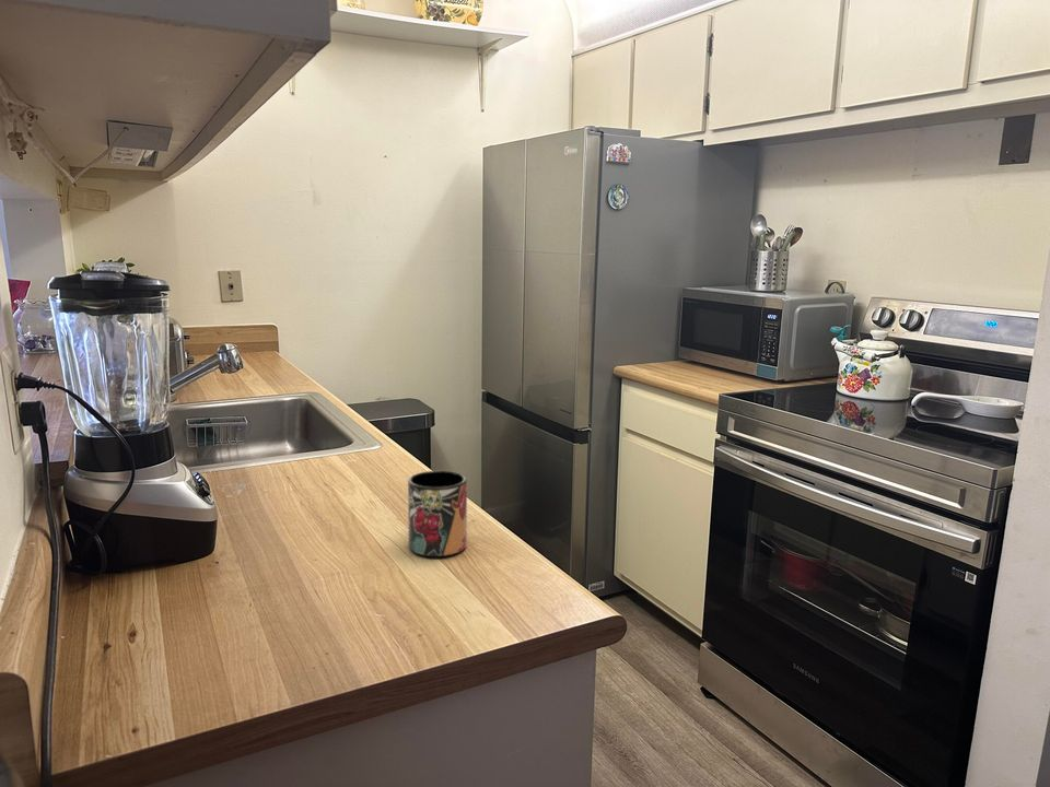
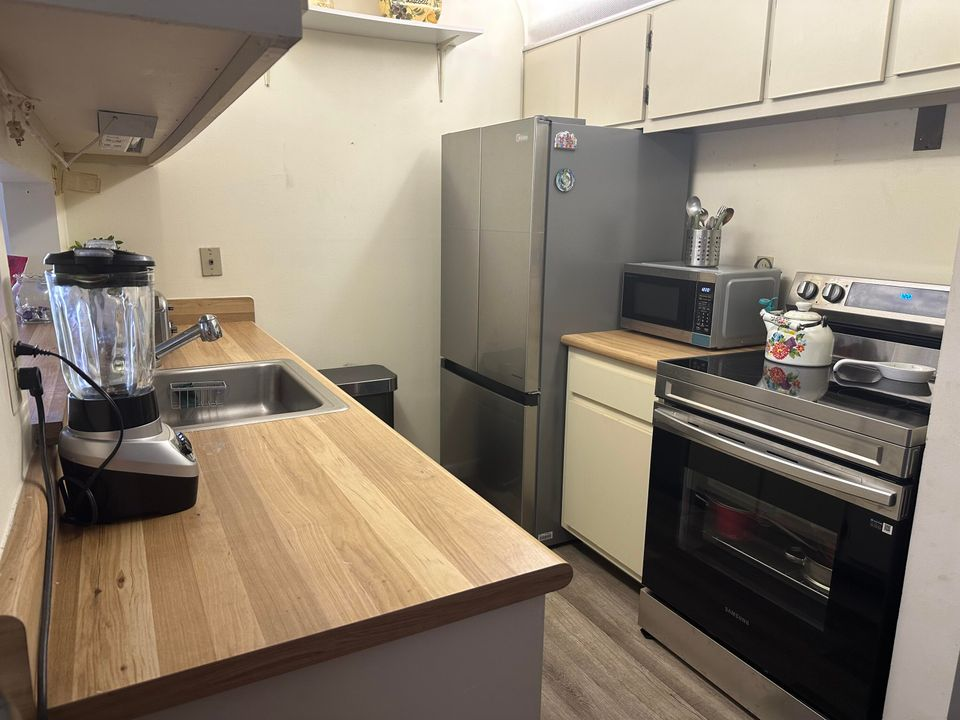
- mug [407,470,468,557]
